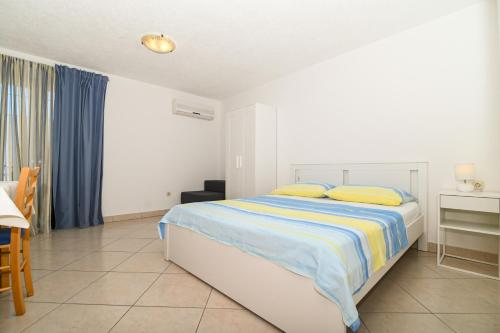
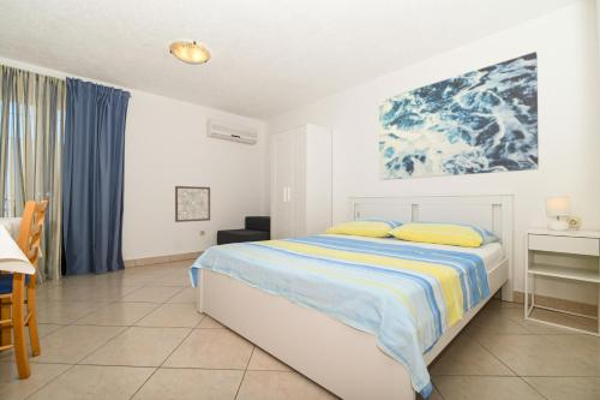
+ wall art [378,50,540,181]
+ wall art [174,185,211,223]
